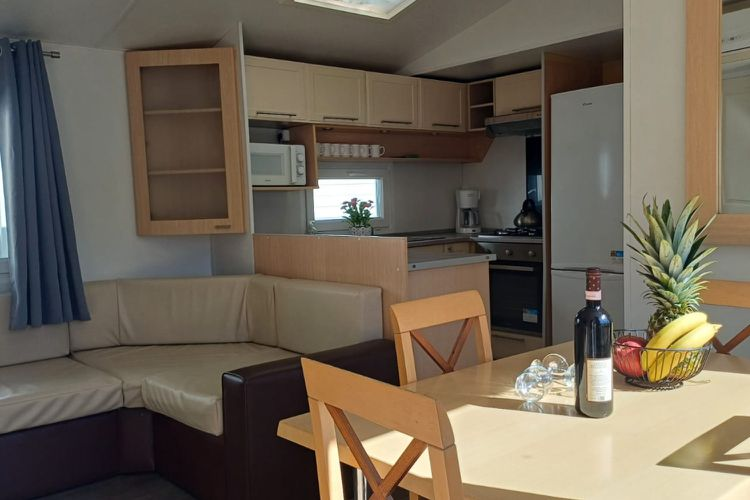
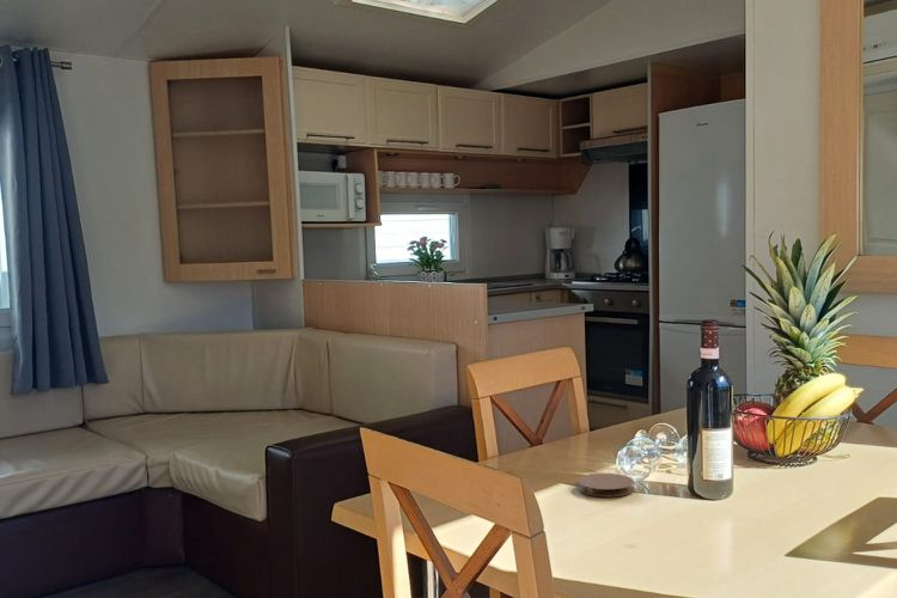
+ coaster [576,471,635,499]
